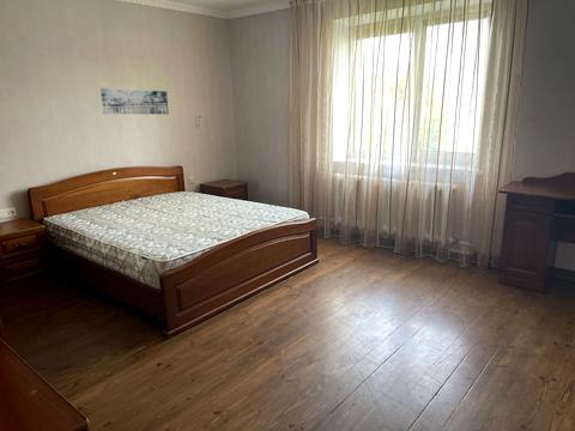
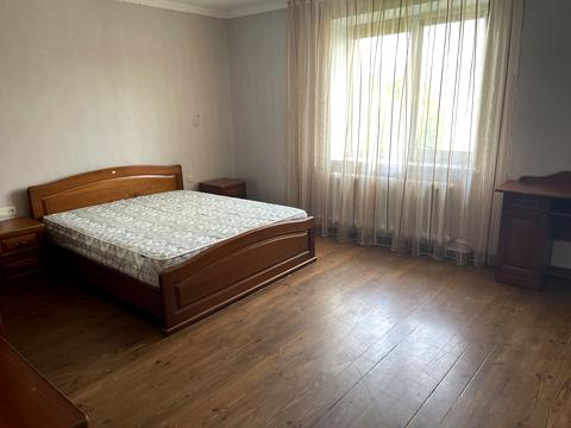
- wall art [99,87,170,115]
